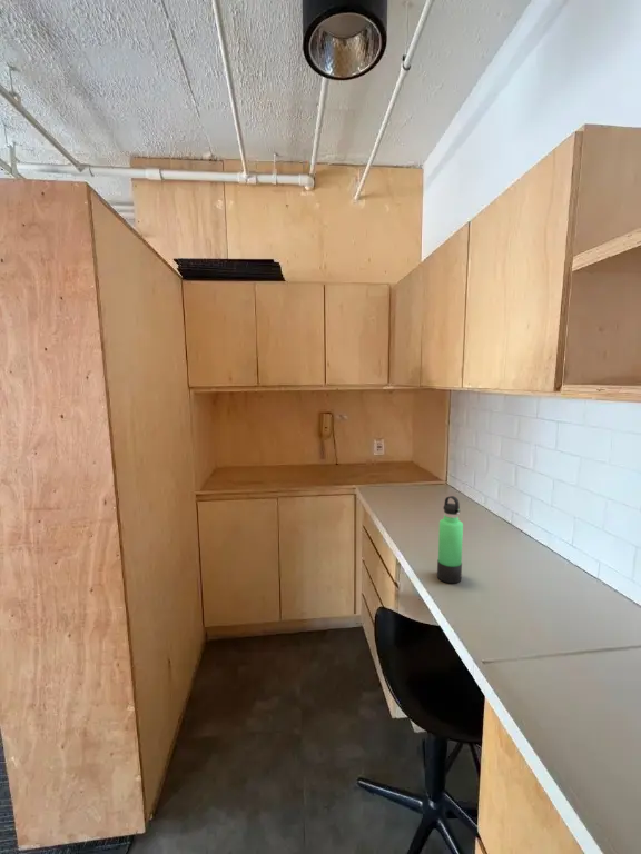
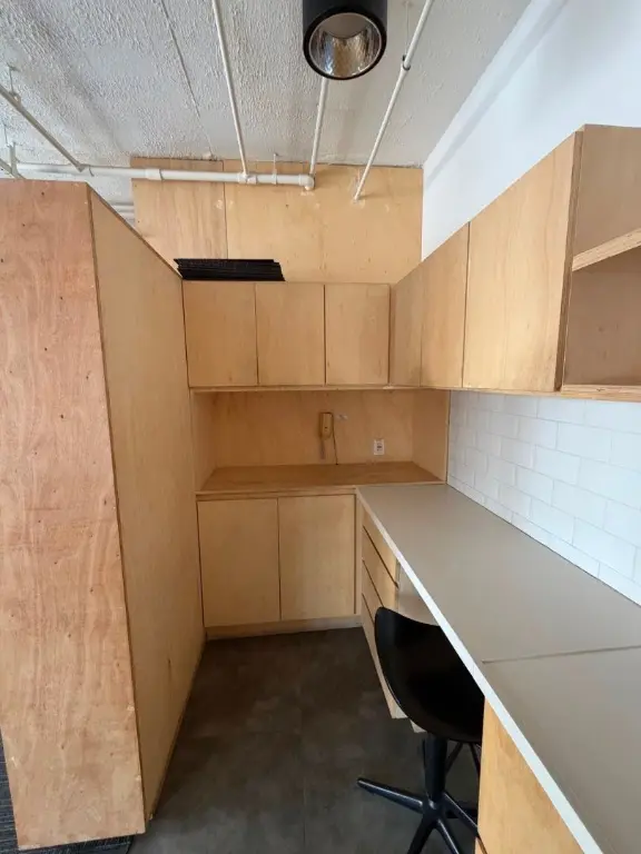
- thermos bottle [436,495,464,584]
